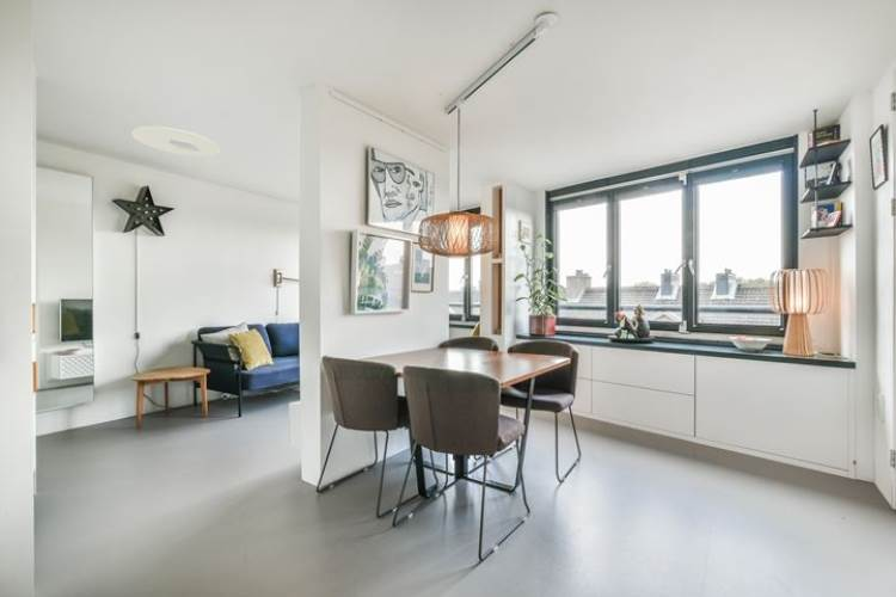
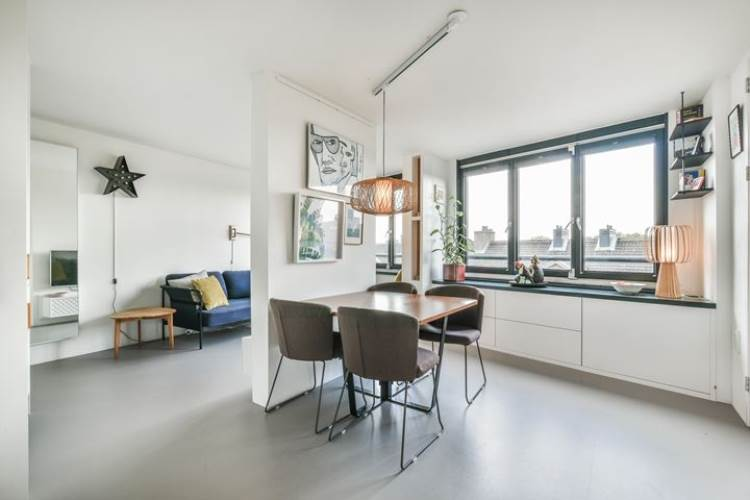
- ceiling light [131,125,221,158]
